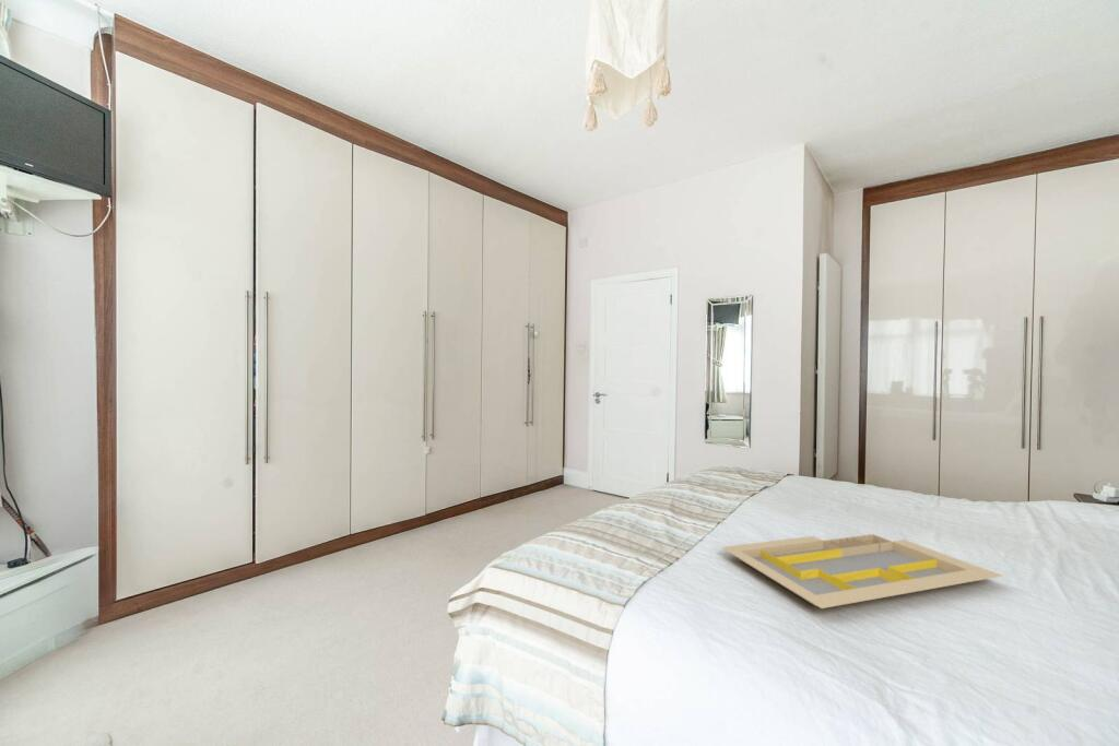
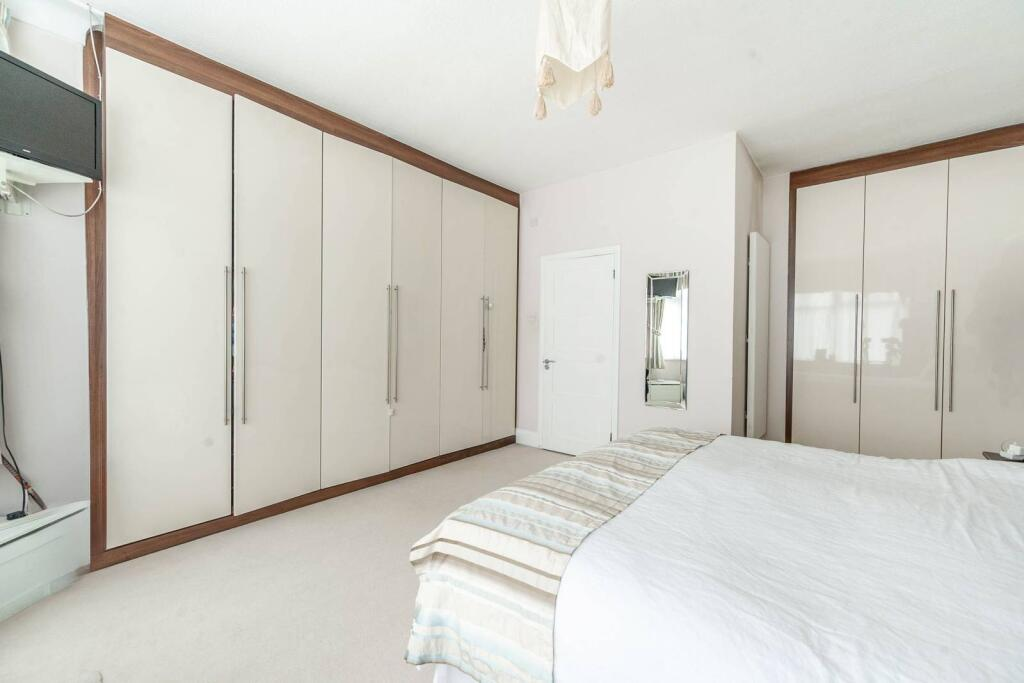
- serving tray [721,533,1004,609]
